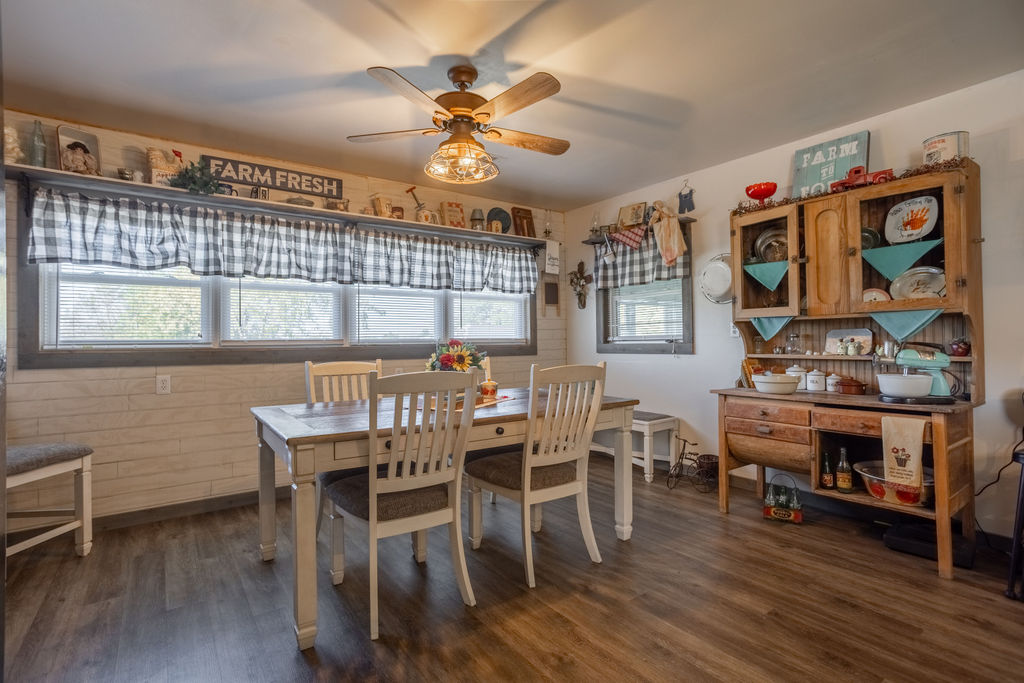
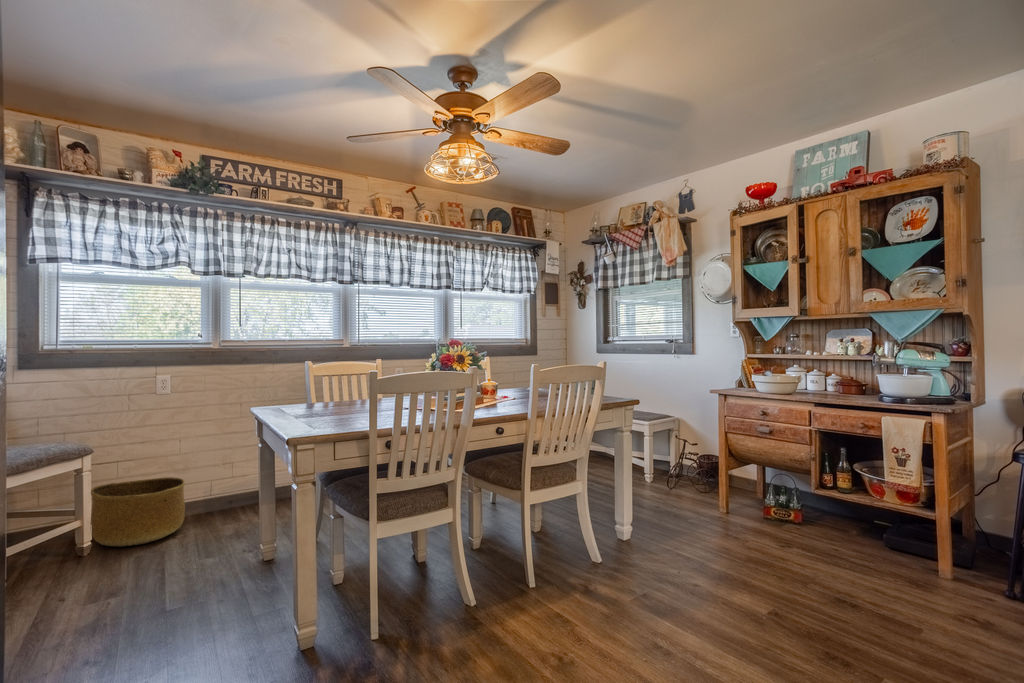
+ basket [90,476,186,548]
